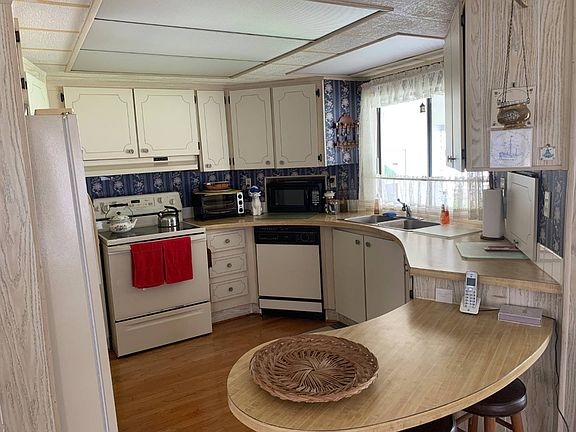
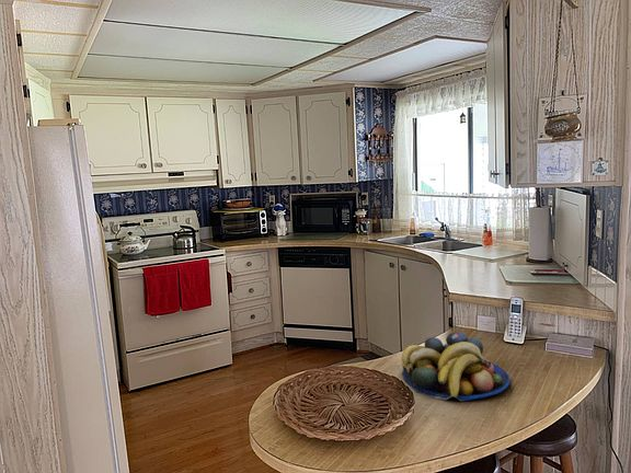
+ fruit bowl [400,331,512,402]
